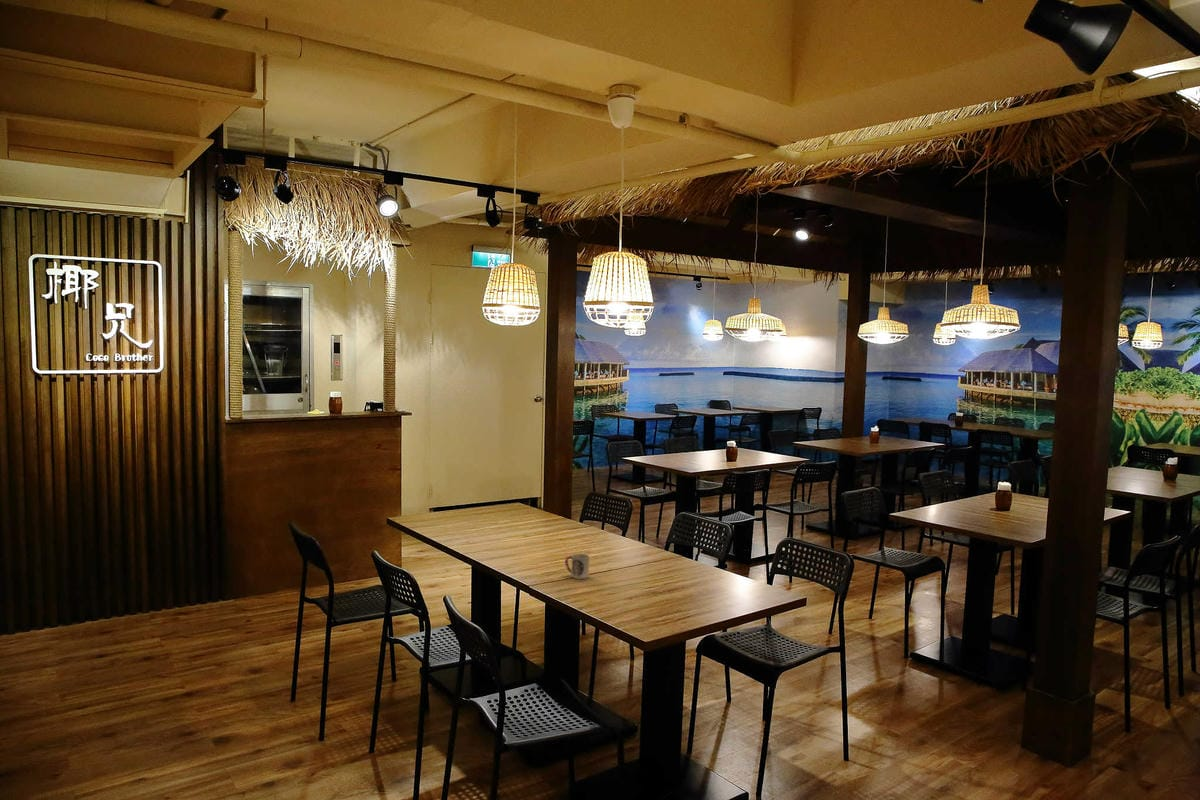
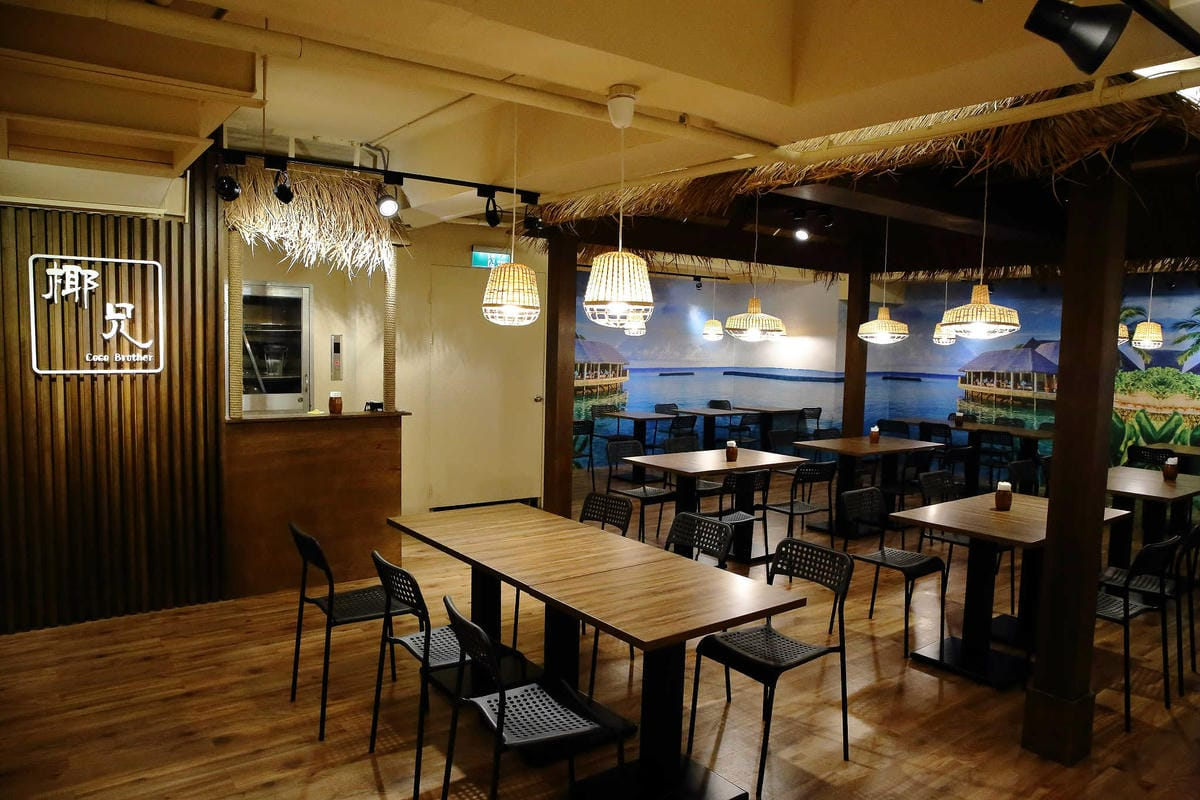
- cup [564,553,590,580]
